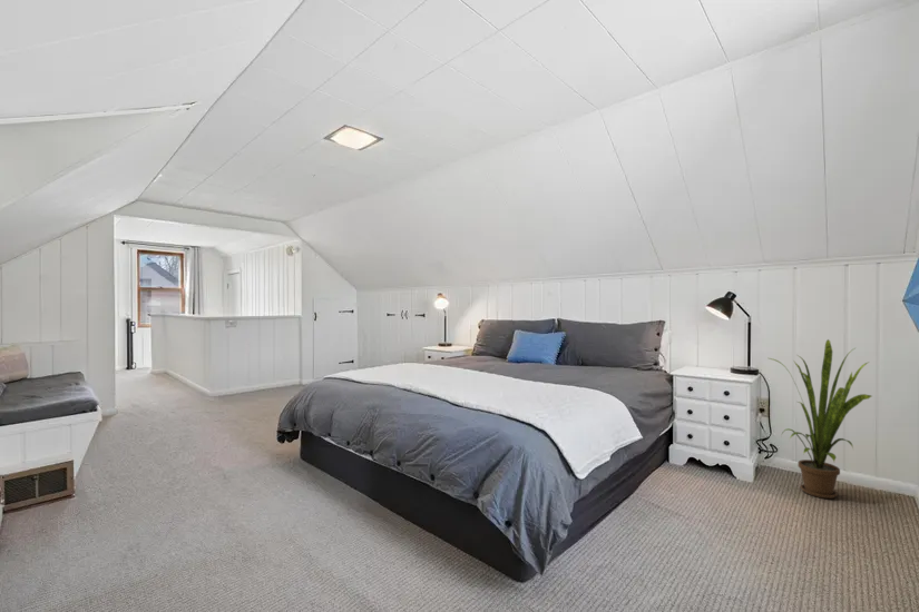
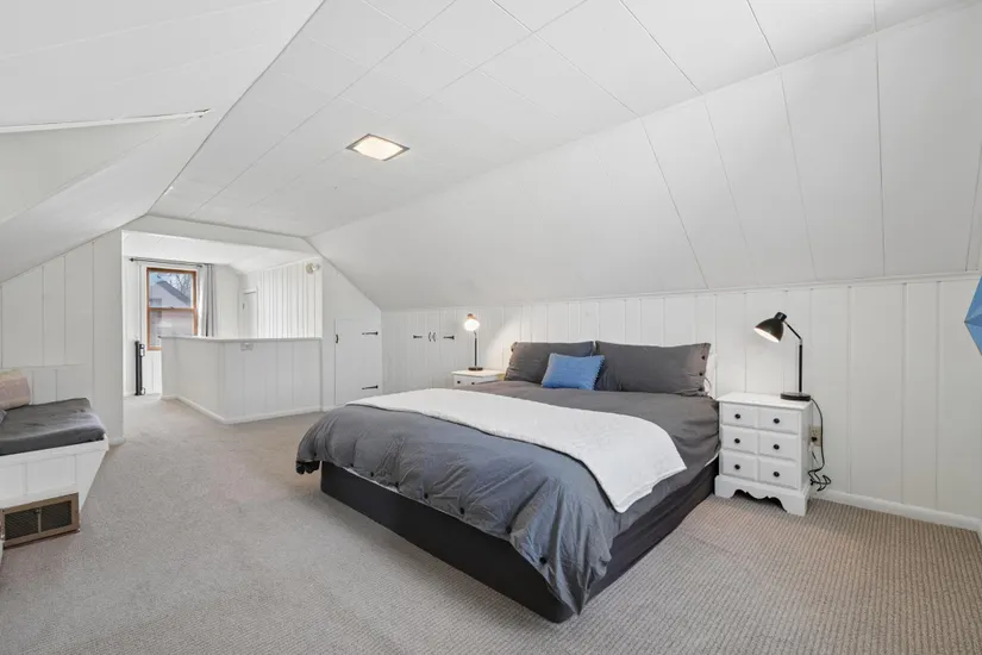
- house plant [769,338,872,500]
